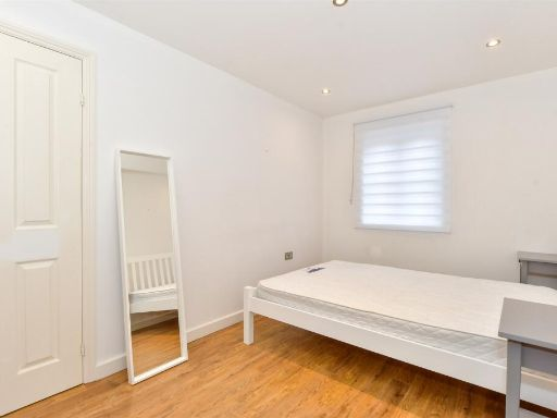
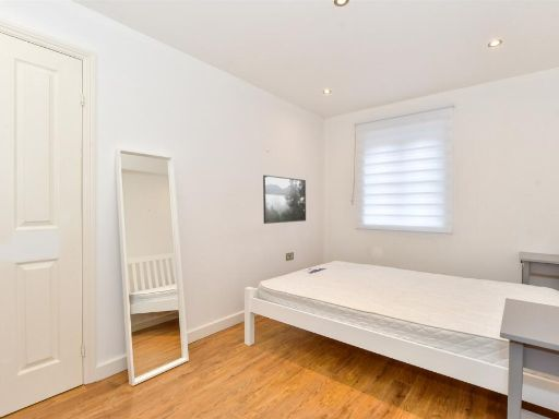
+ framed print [262,173,307,225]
